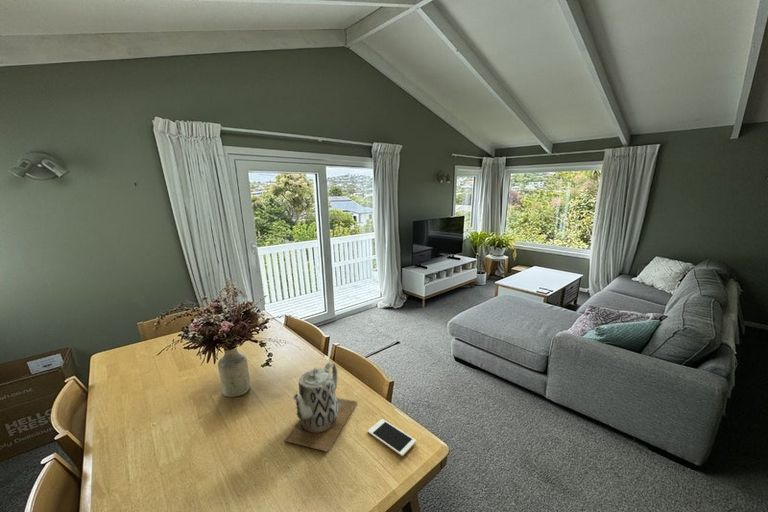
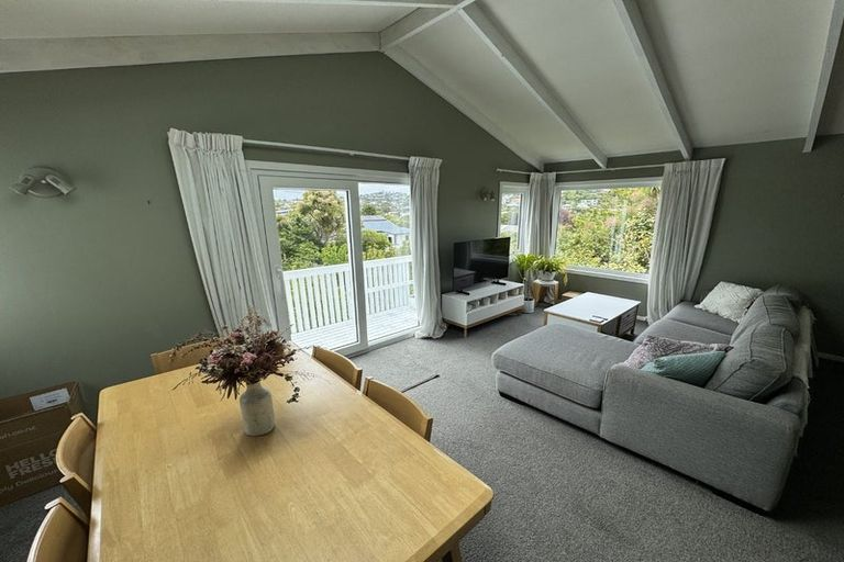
- cell phone [367,418,417,457]
- teapot [283,361,358,453]
